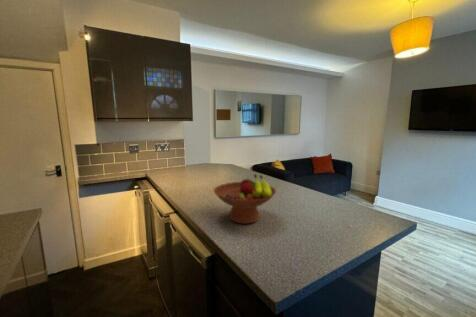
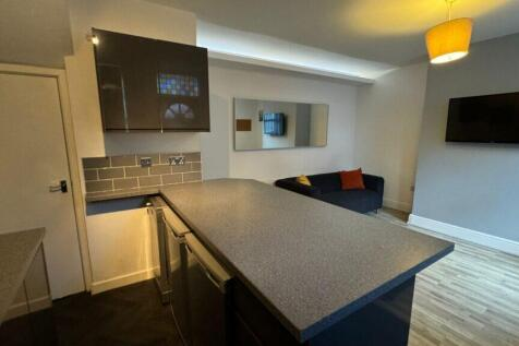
- fruit bowl [213,173,277,225]
